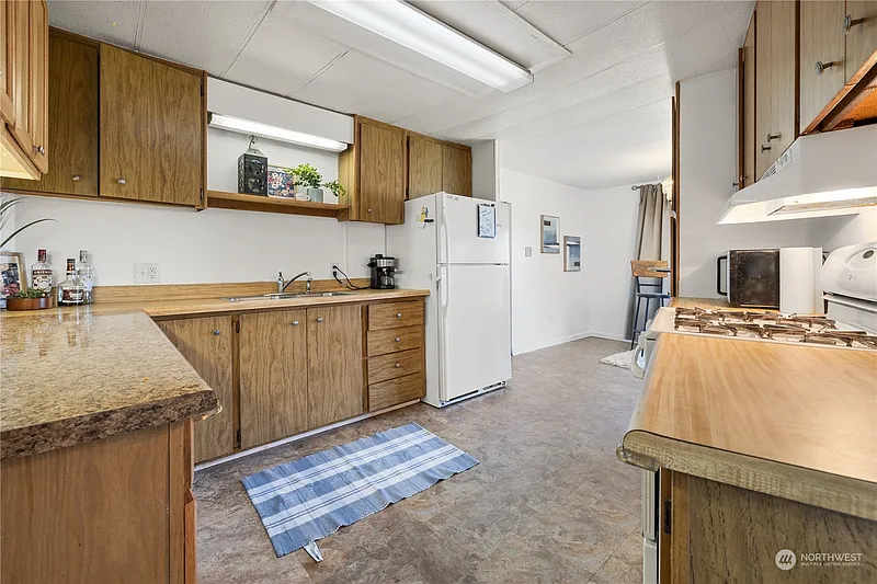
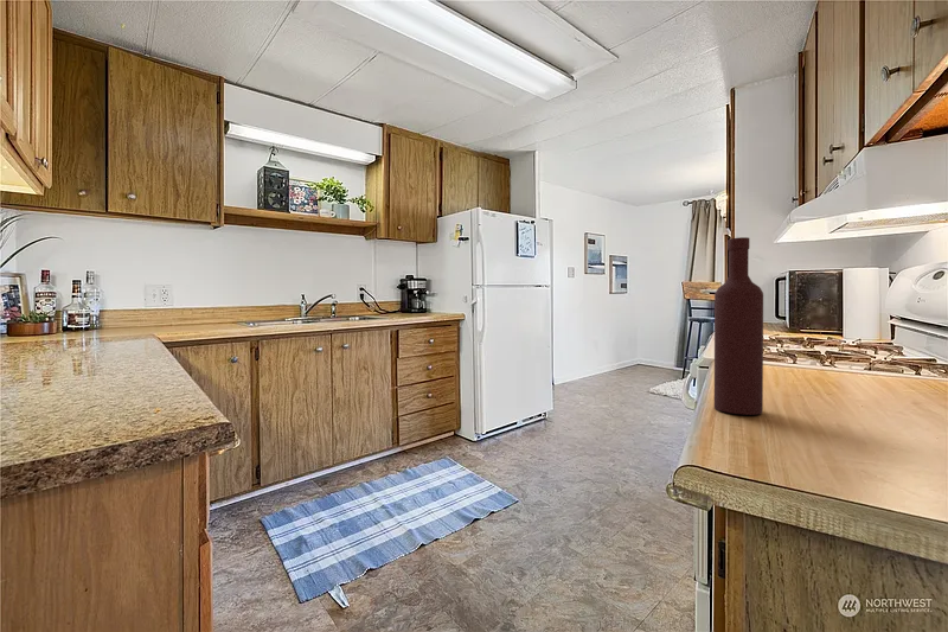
+ wine bottle [713,236,764,416]
